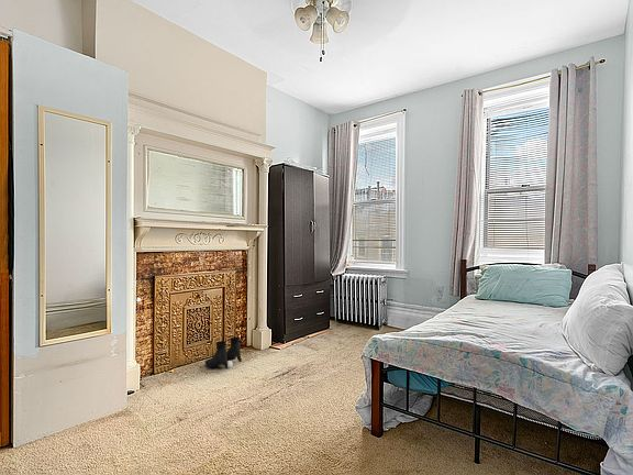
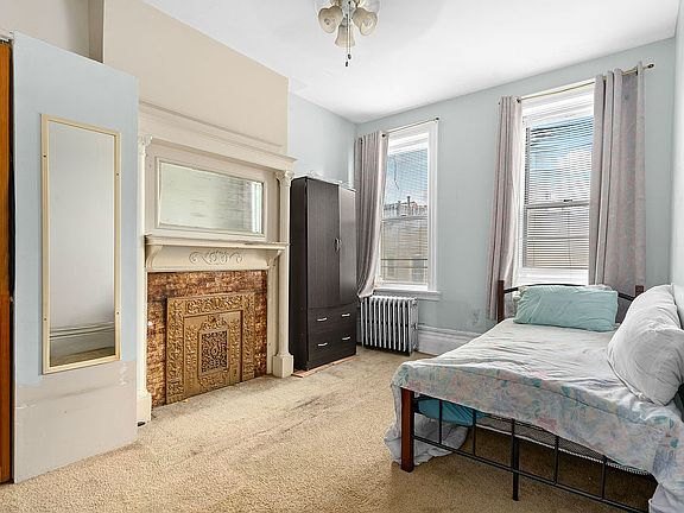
- boots [204,336,243,368]
